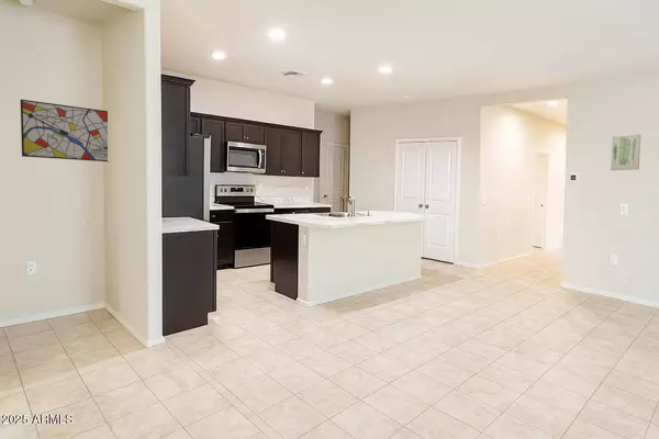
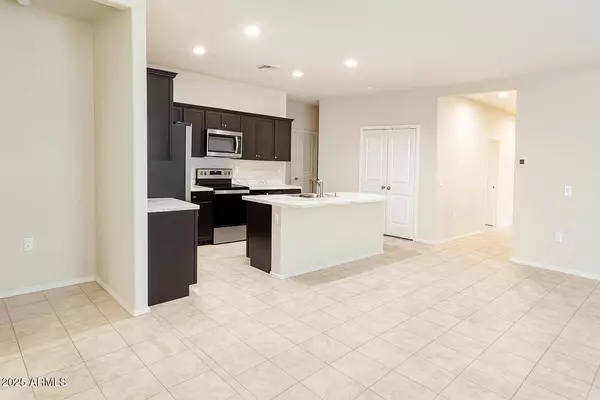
- wall art [20,99,109,162]
- wall art [610,134,641,171]
